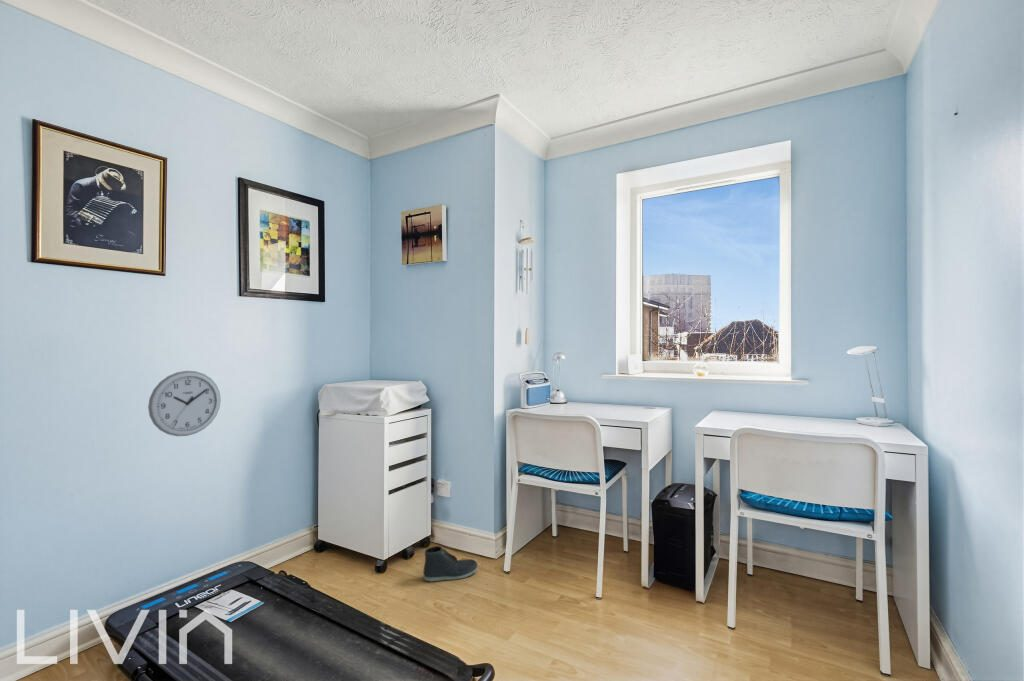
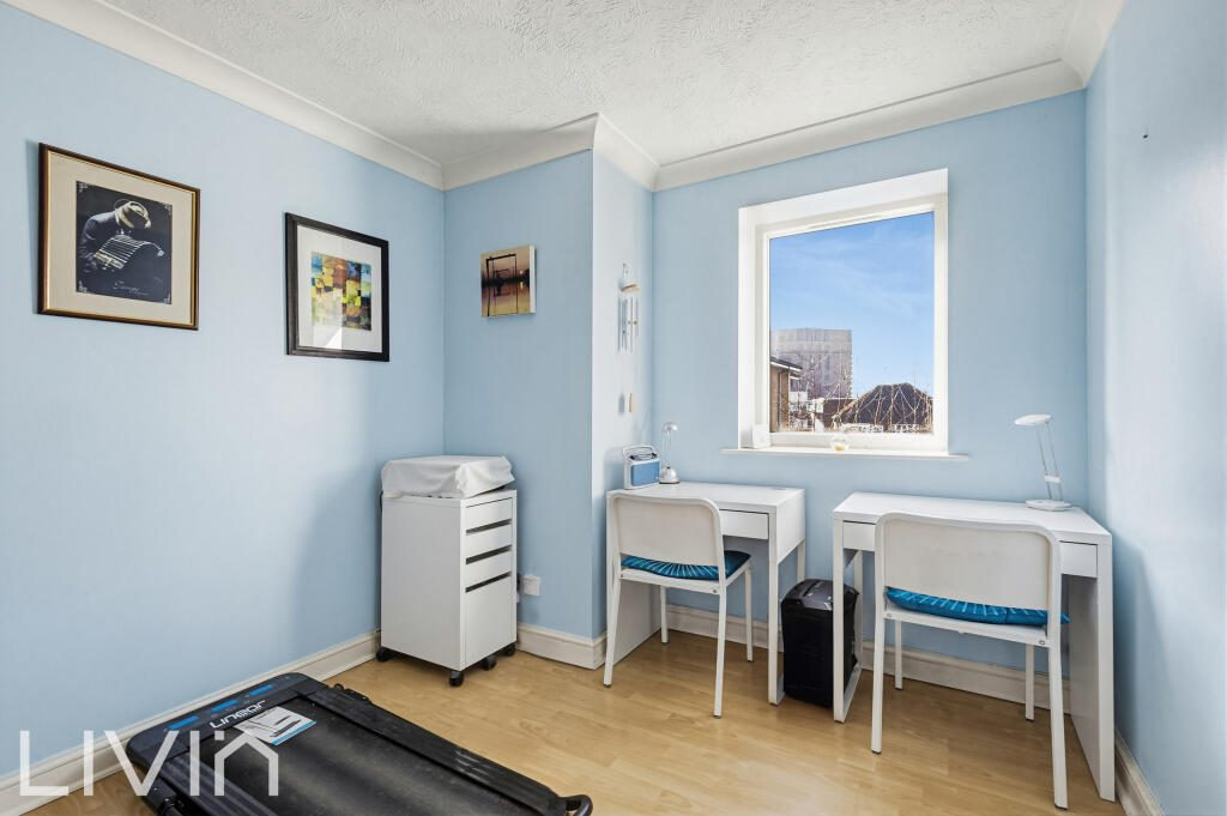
- sneaker [422,545,479,582]
- wall clock [147,370,222,437]
